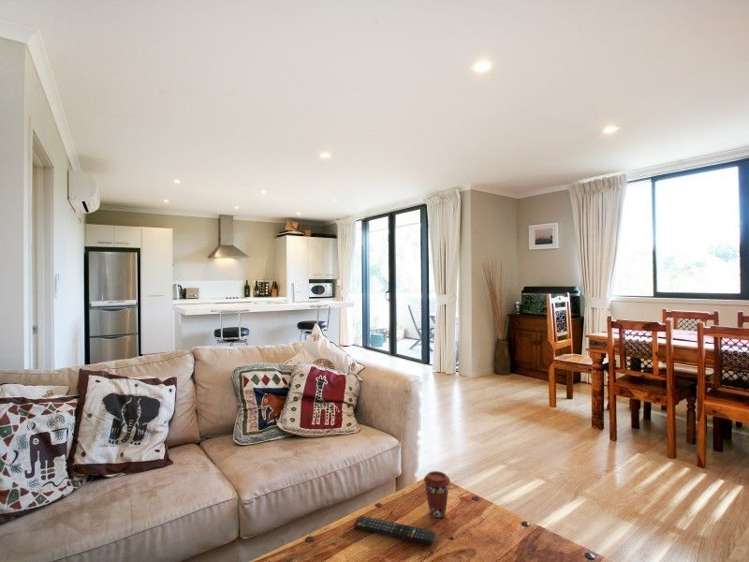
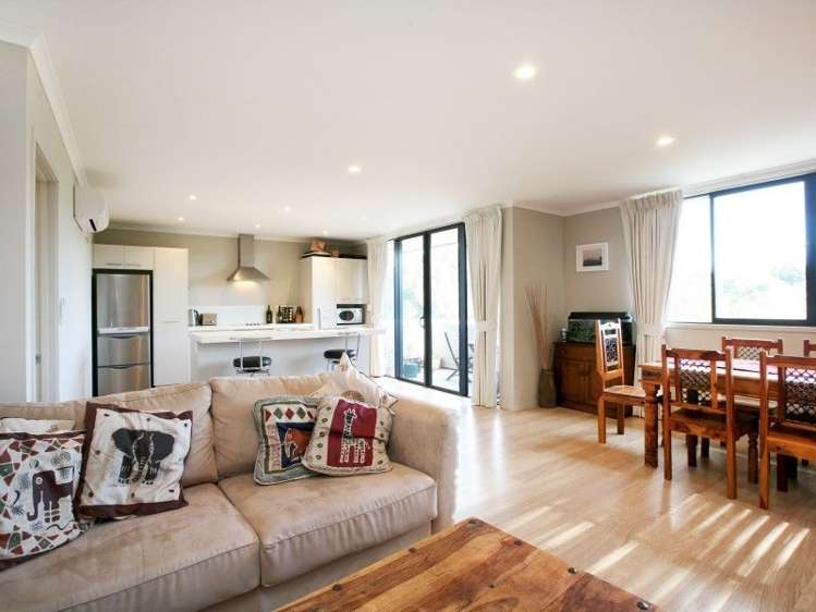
- remote control [354,515,436,546]
- coffee cup [423,470,451,519]
